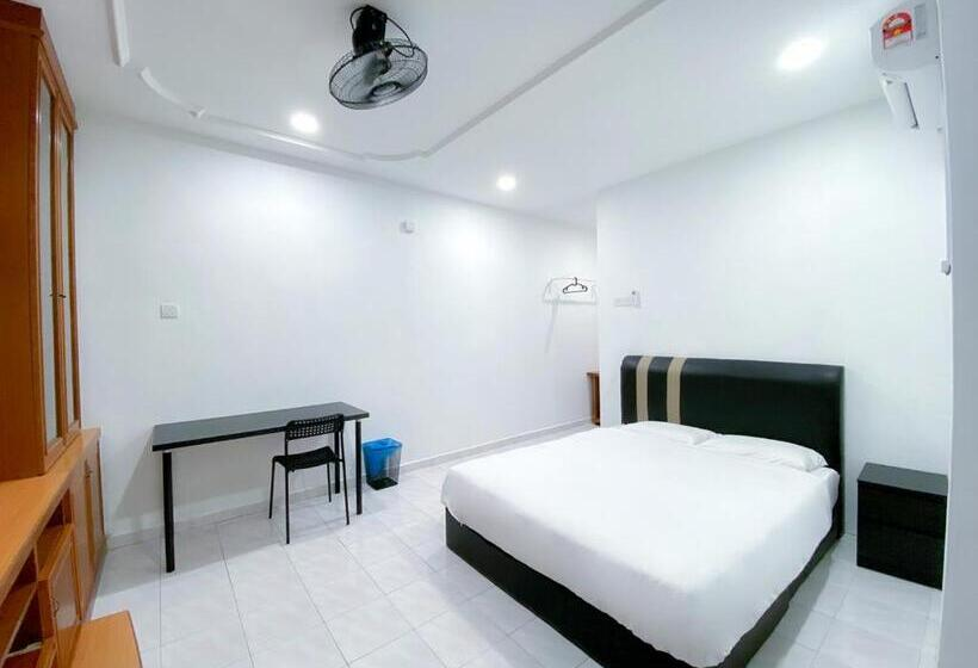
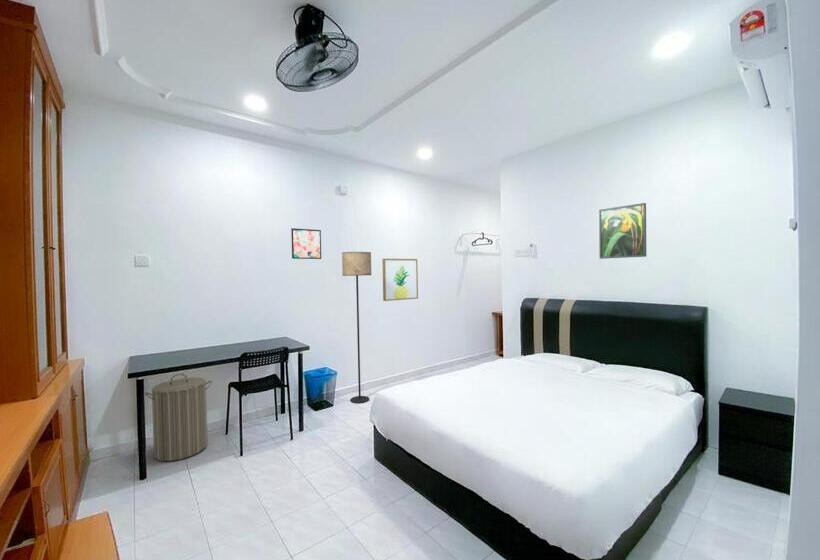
+ floor lamp [341,251,372,404]
+ wall art [381,258,419,302]
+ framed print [598,202,647,260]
+ laundry hamper [144,373,213,462]
+ wall art [290,227,322,260]
